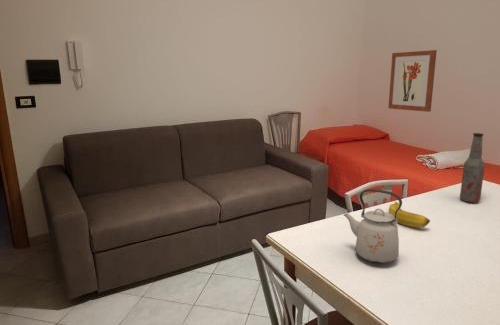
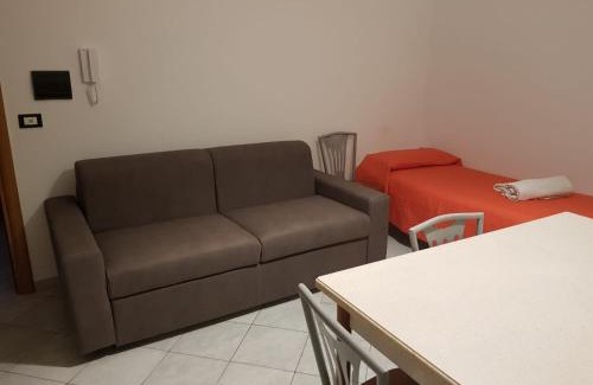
- bottle [459,132,486,204]
- kettle [343,188,403,264]
- wall art [387,49,438,113]
- banana [388,201,431,229]
